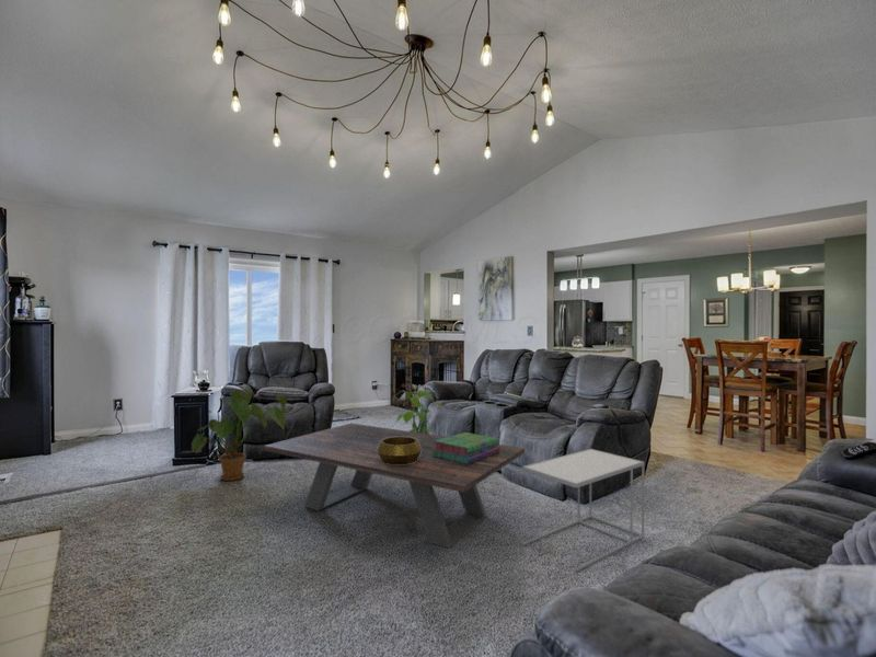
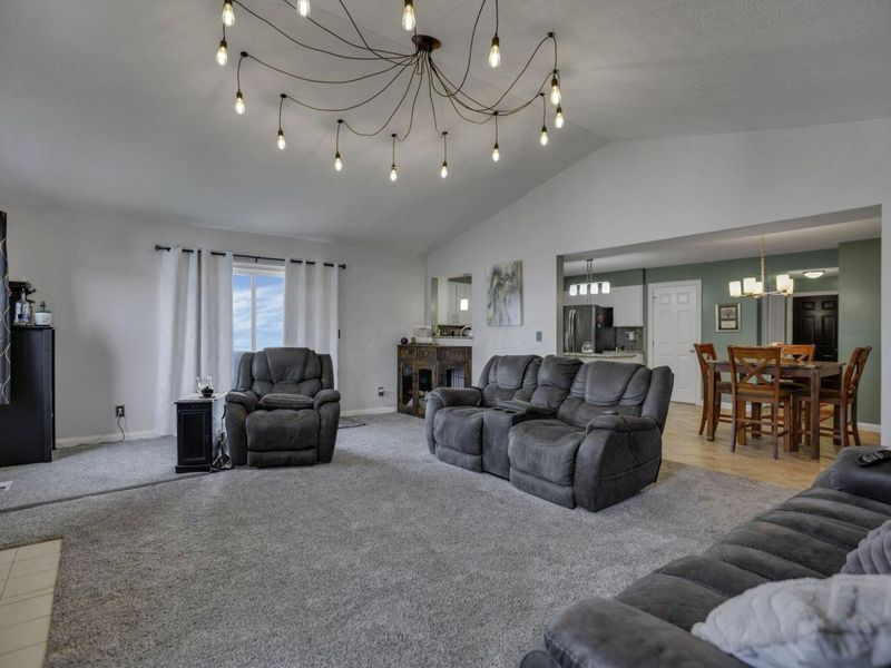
- side table [521,448,645,573]
- coffee table [263,422,526,549]
- potted plant [393,389,445,435]
- house plant [191,389,288,482]
- stack of books [433,431,499,464]
- decorative bowl [377,437,422,464]
